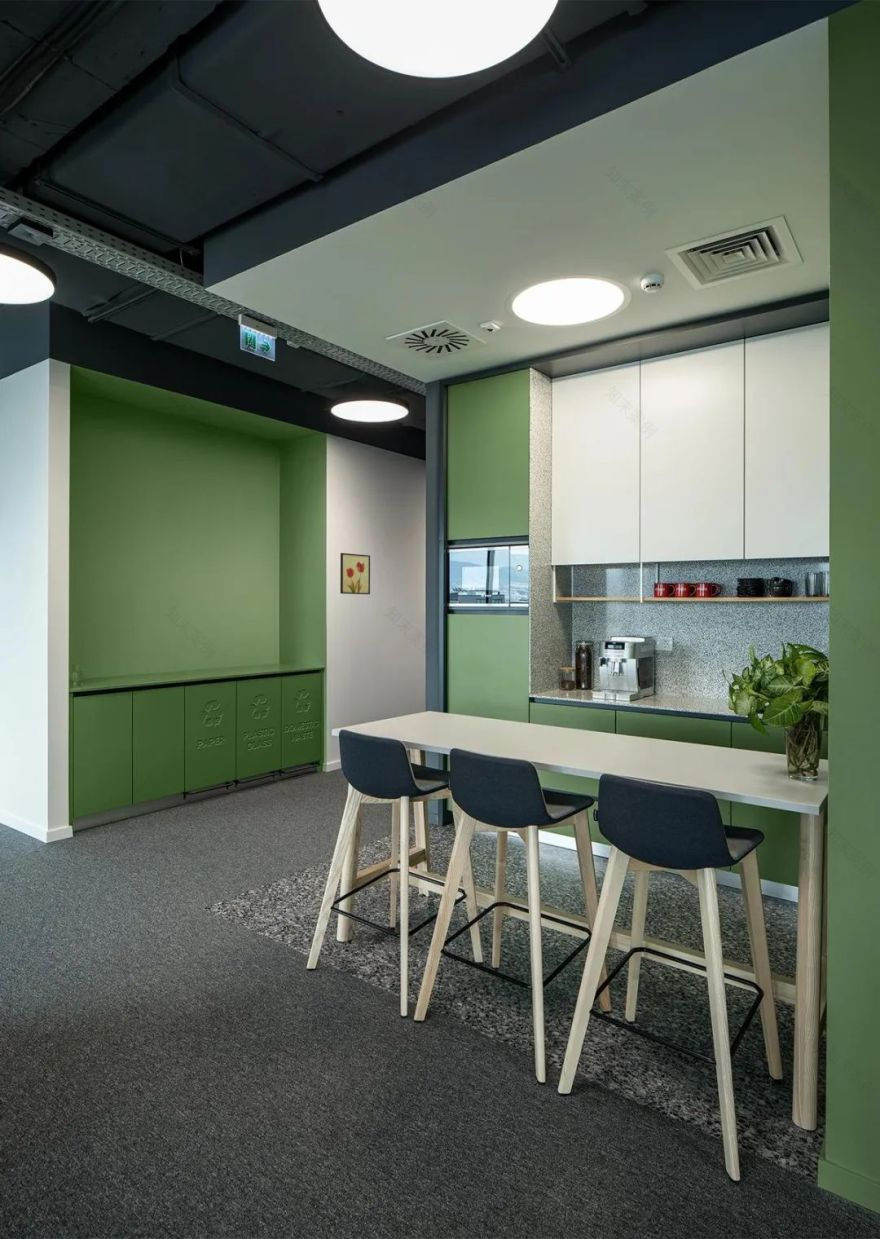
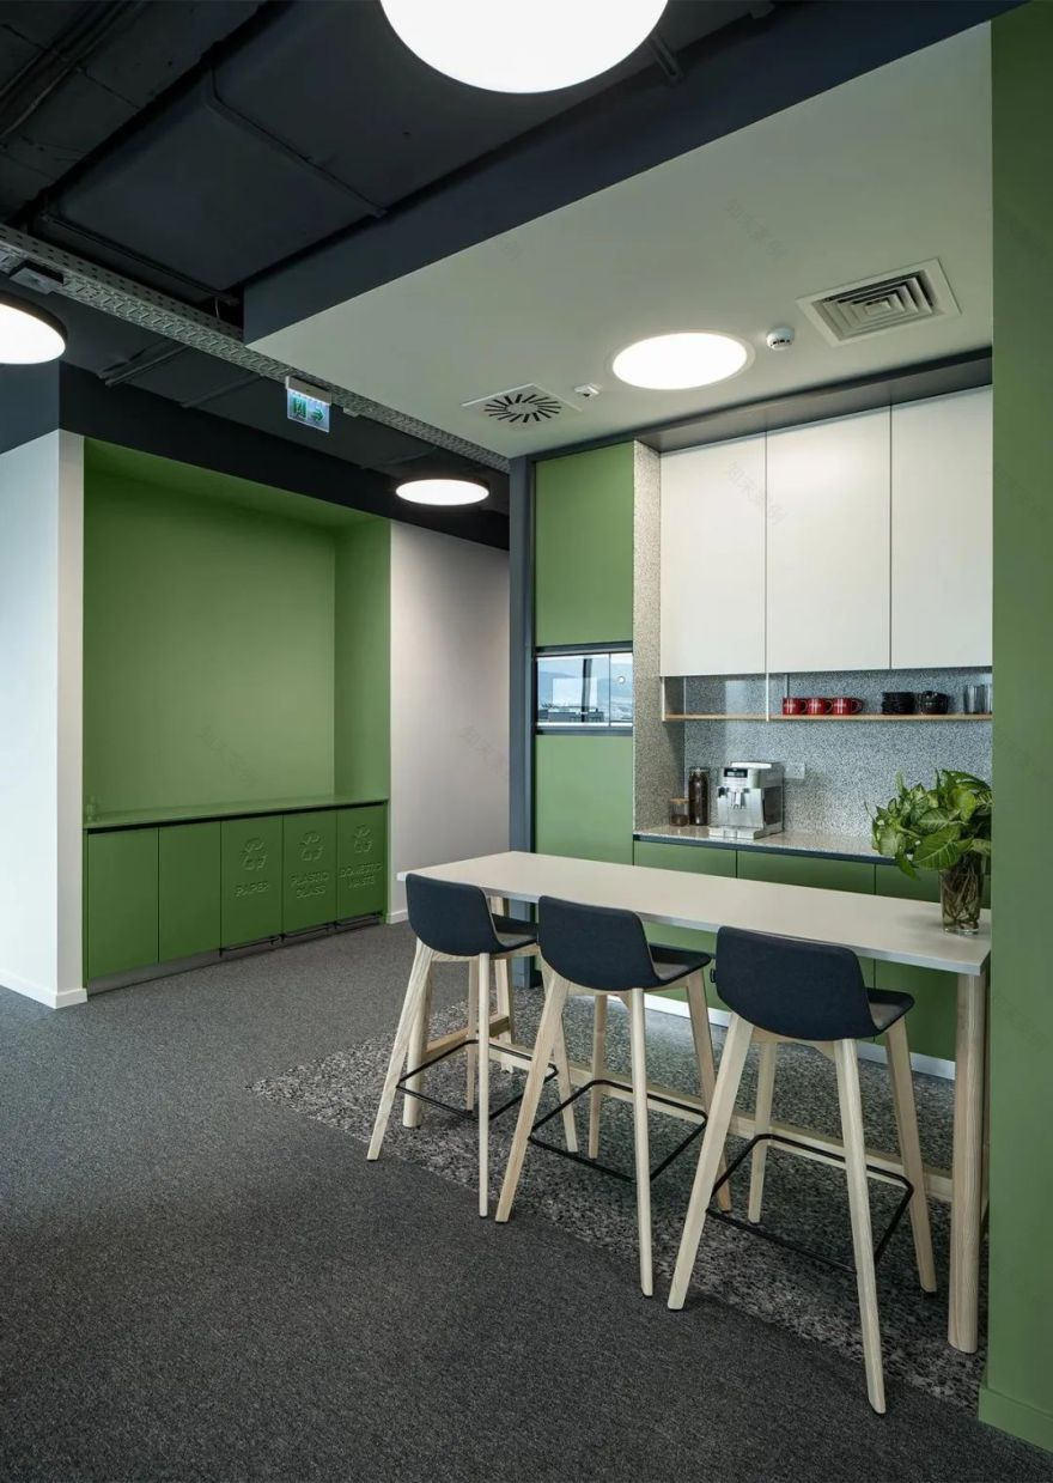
- wall art [339,552,371,595]
